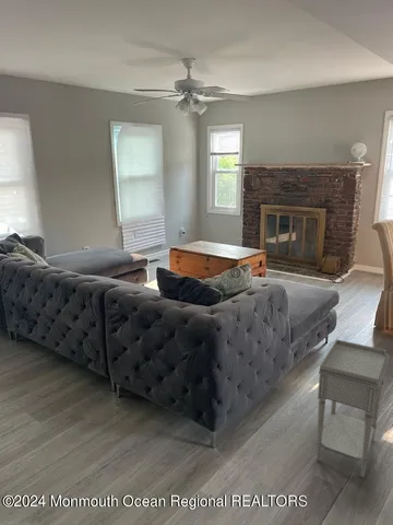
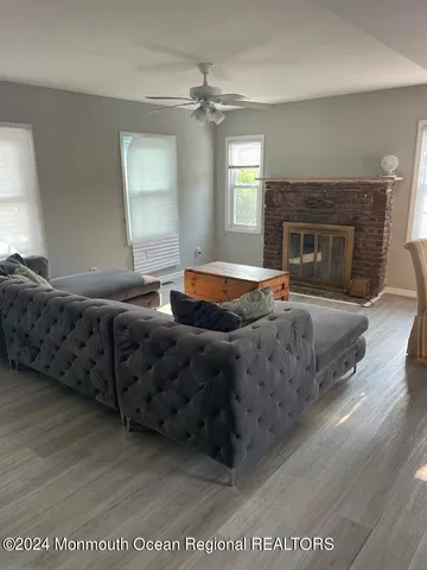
- nightstand [315,338,391,479]
